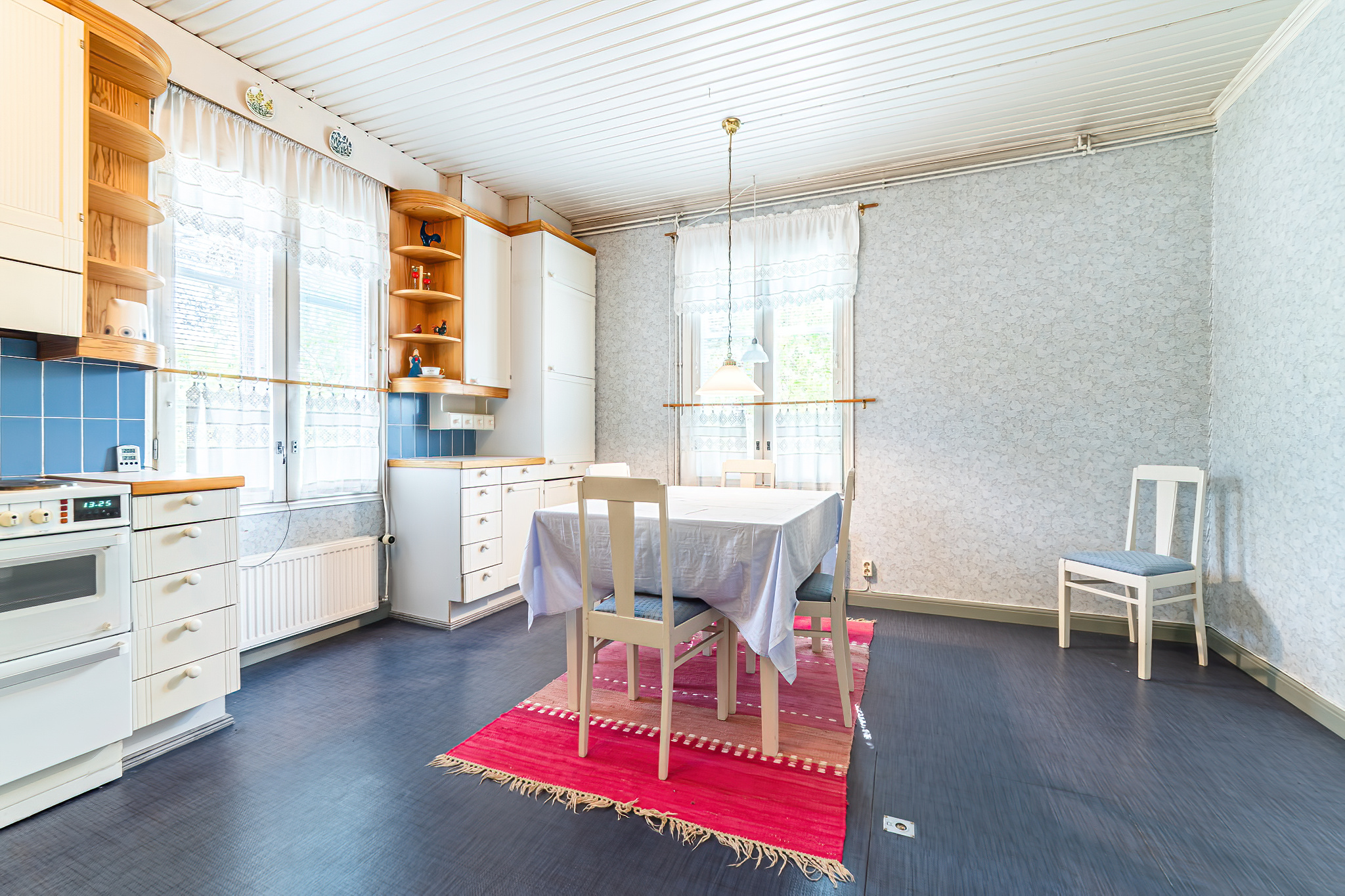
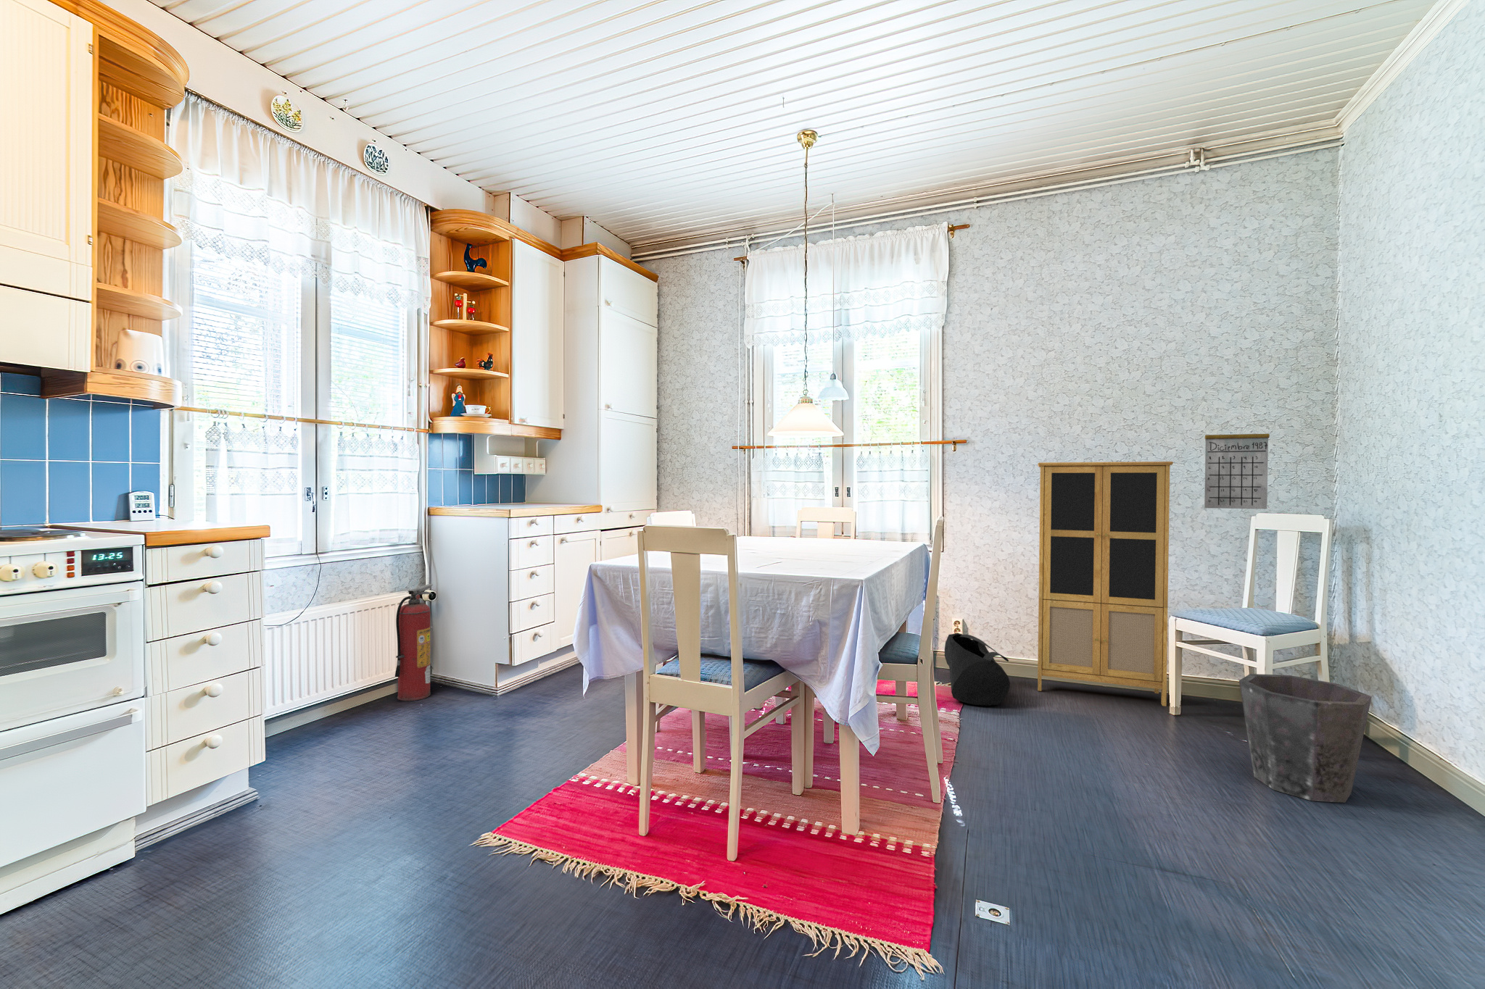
+ cabinet [1037,460,1174,708]
+ fire extinguisher [394,583,434,701]
+ waste bin [1239,673,1372,804]
+ bag [944,632,1010,706]
+ calendar [1203,416,1271,510]
